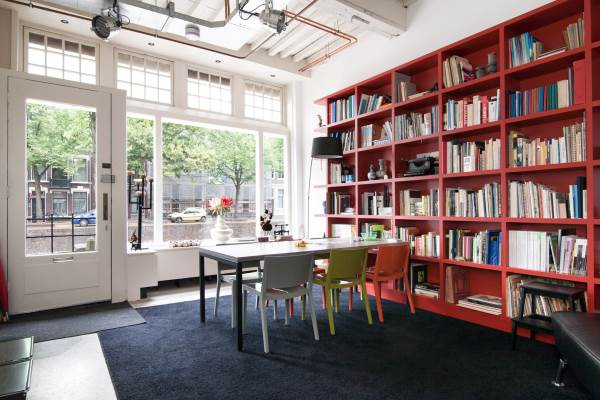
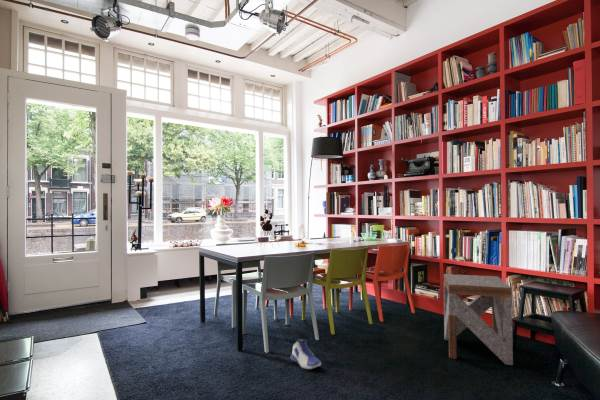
+ sneaker [289,338,322,370]
+ side table [443,273,514,366]
